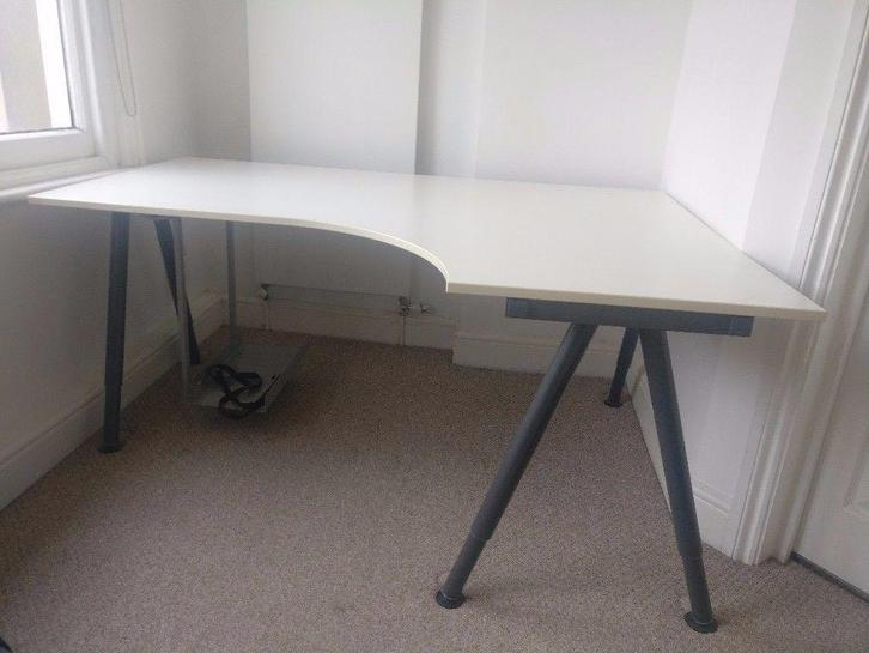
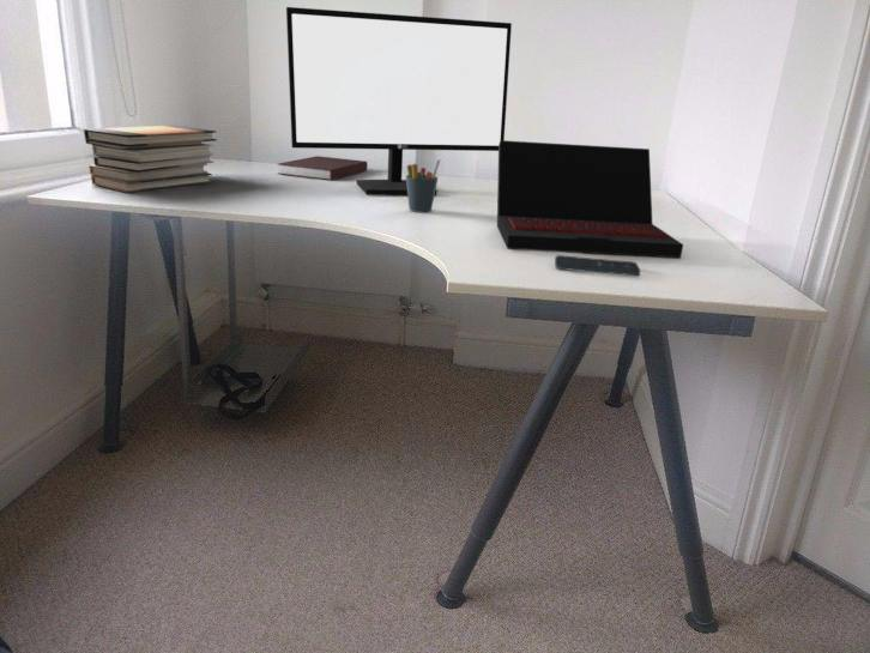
+ smartphone [554,254,642,277]
+ monitor [285,6,513,196]
+ book stack [83,125,218,194]
+ pen holder [405,158,441,213]
+ notebook [277,155,369,181]
+ laptop [496,139,684,259]
